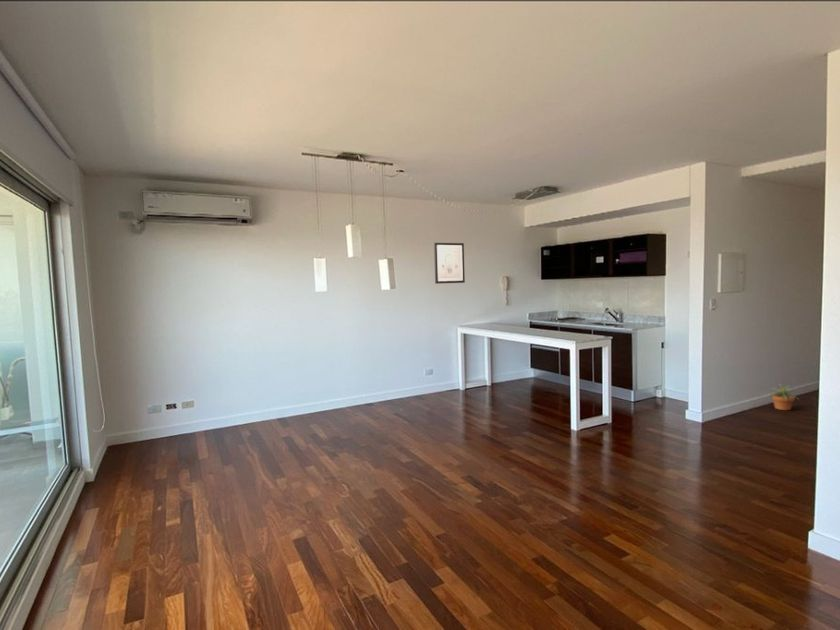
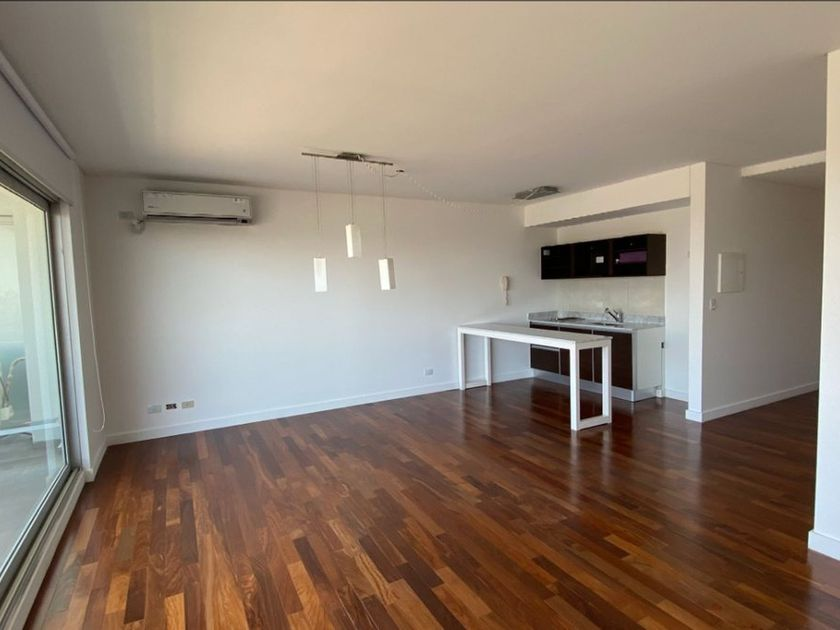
- wall art [433,242,466,285]
- potted plant [766,382,801,411]
